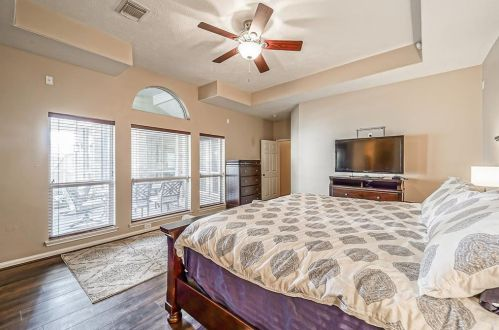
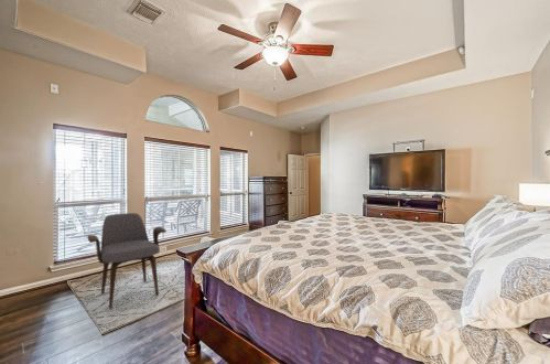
+ armchair [86,212,168,310]
